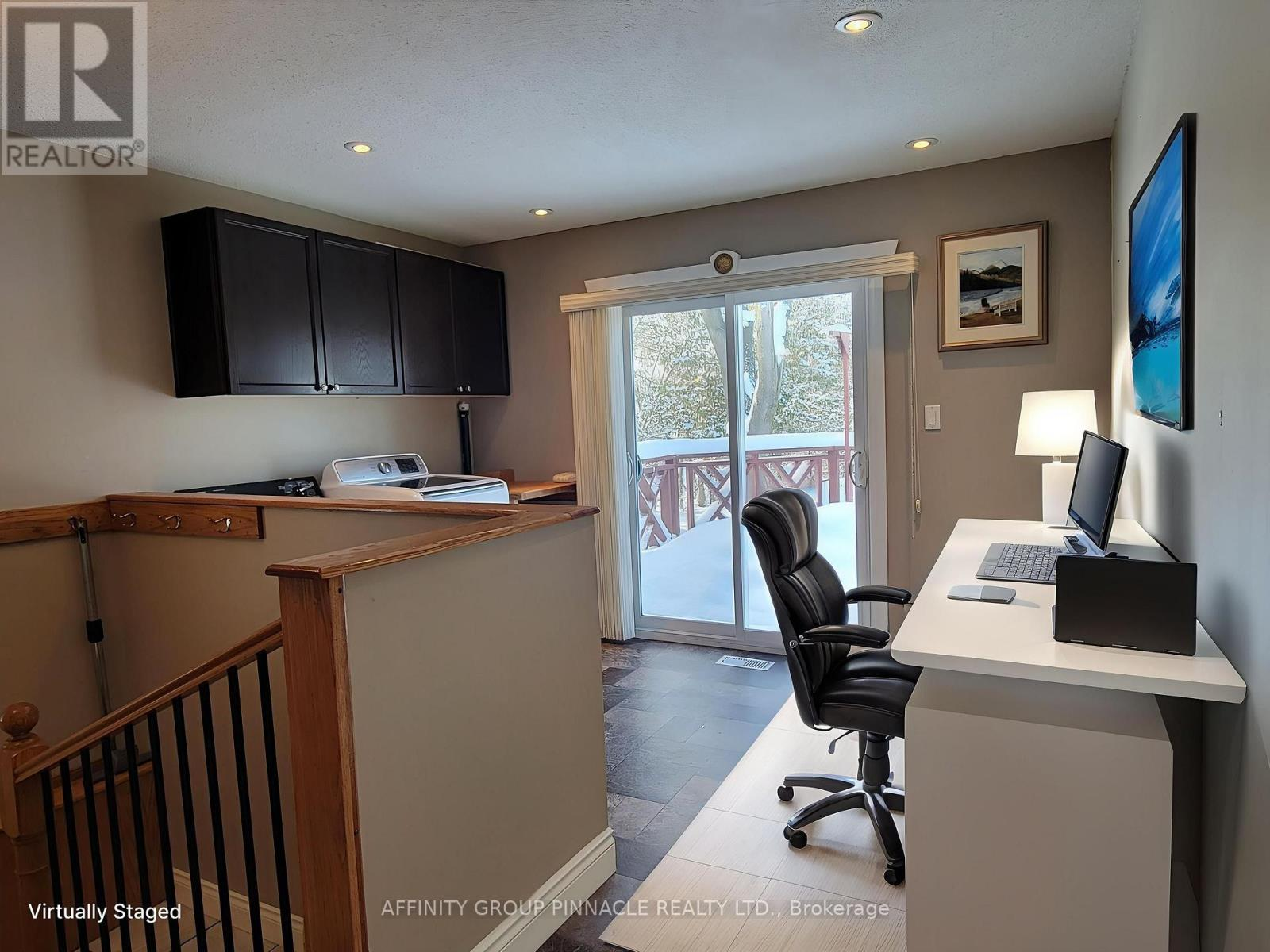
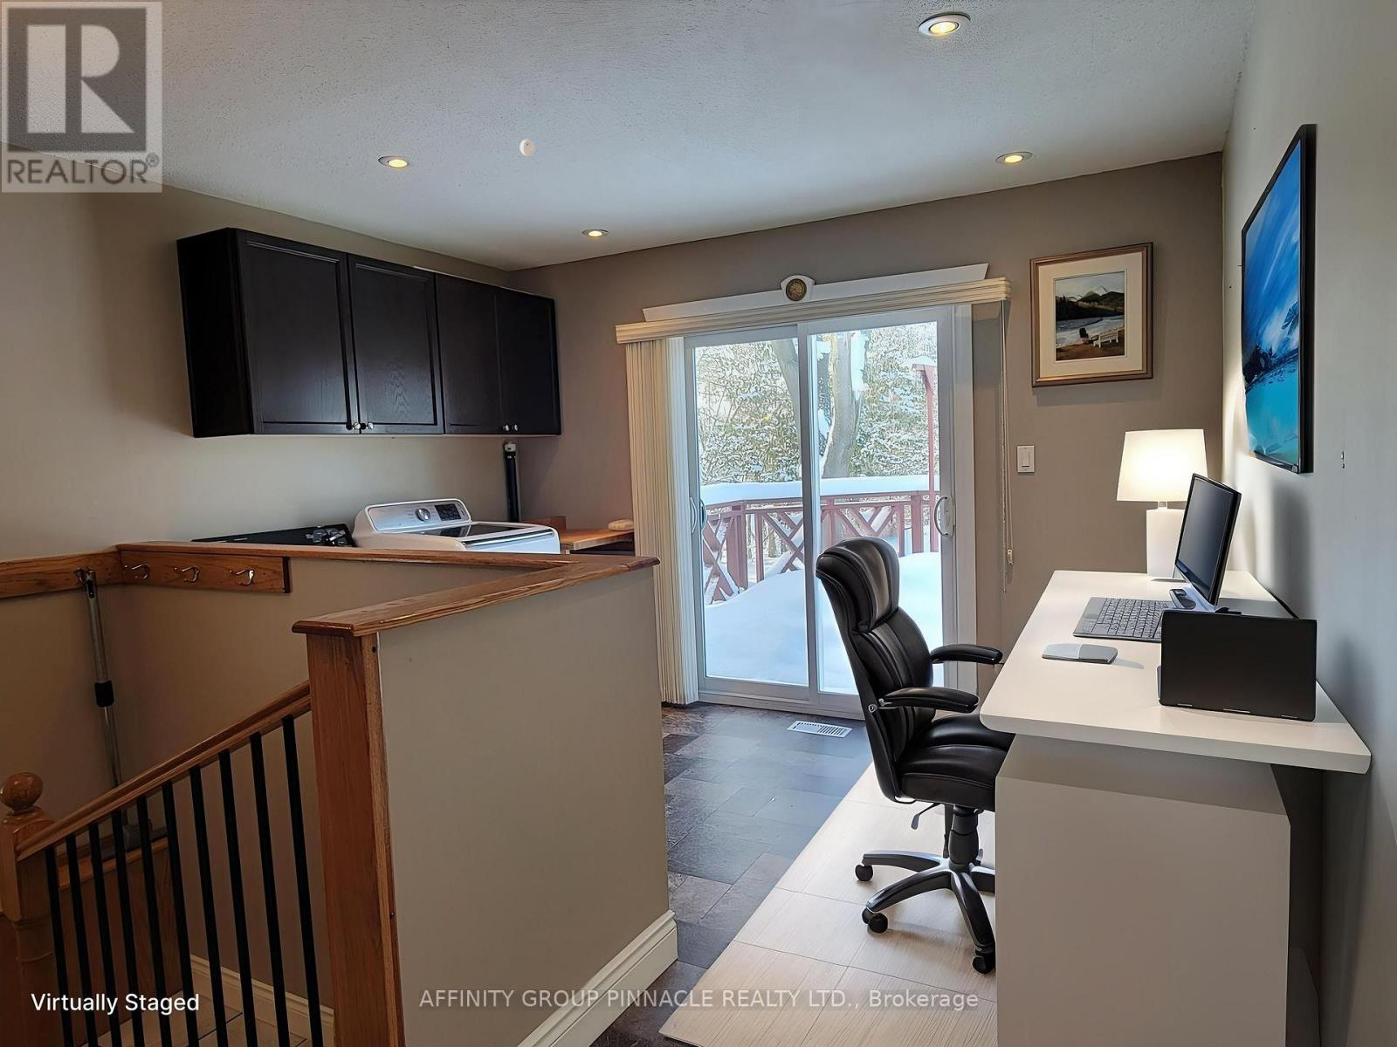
+ eyeball [519,139,536,157]
